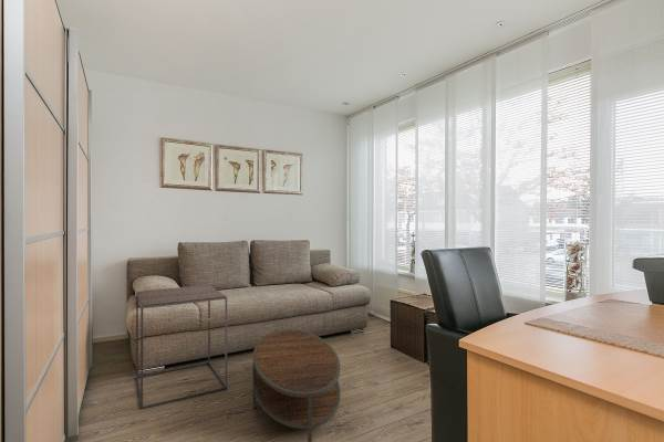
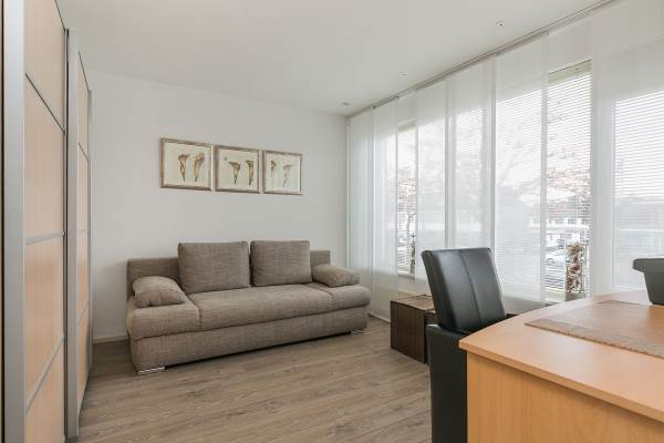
- coffee table [252,328,341,442]
- side table [135,284,228,410]
